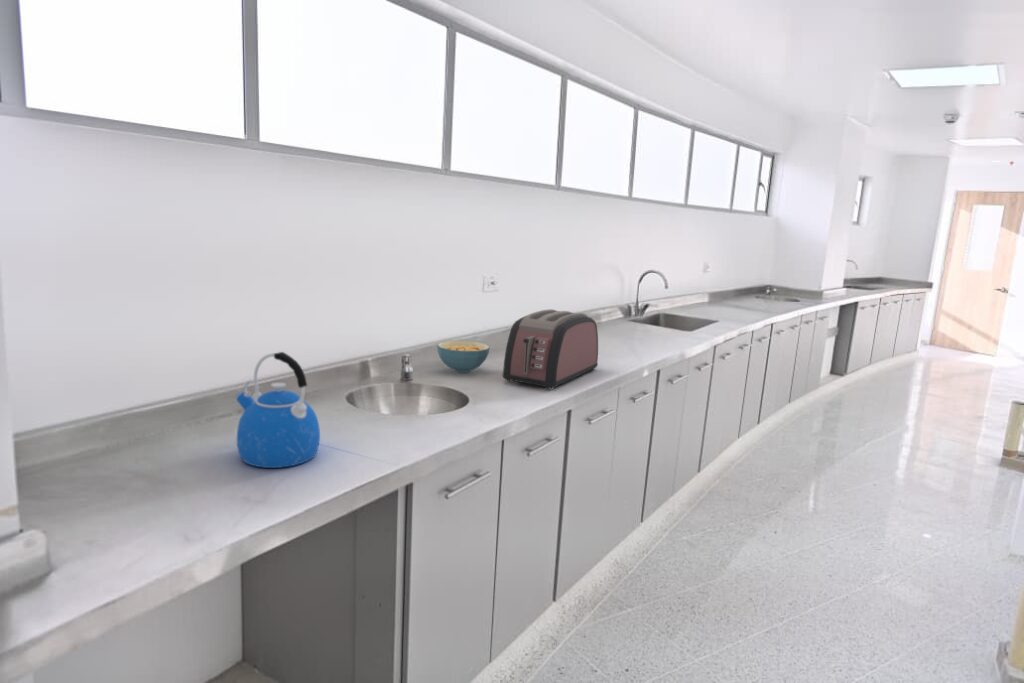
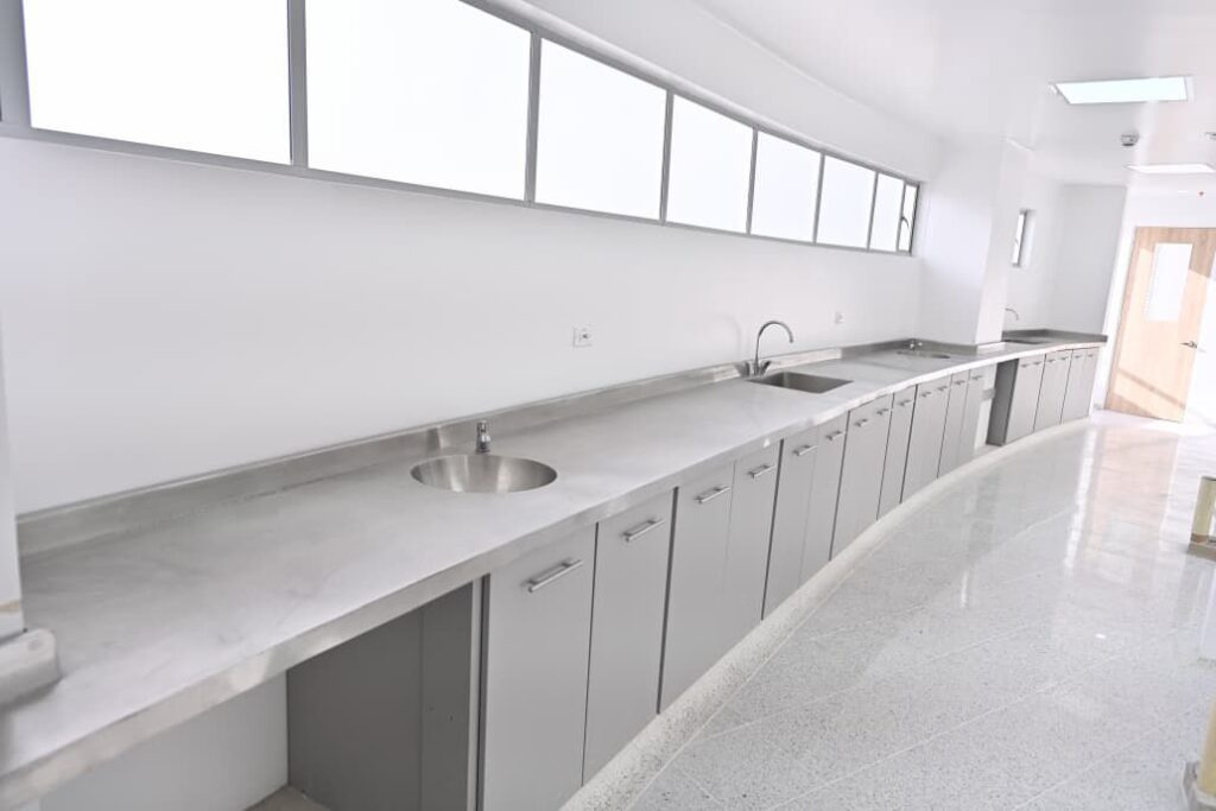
- toaster [502,308,599,391]
- cereal bowl [436,340,491,374]
- kettle [234,351,321,469]
